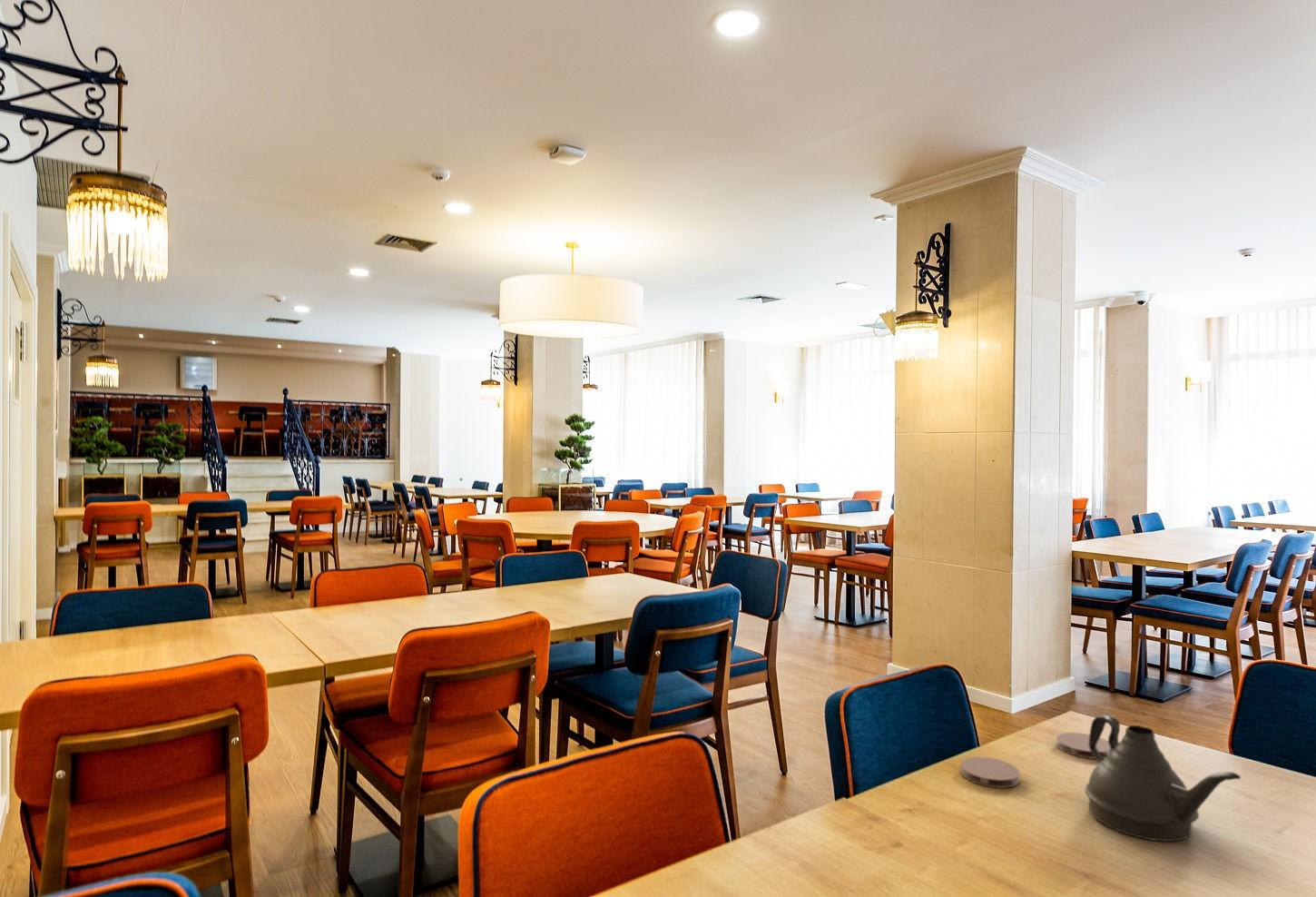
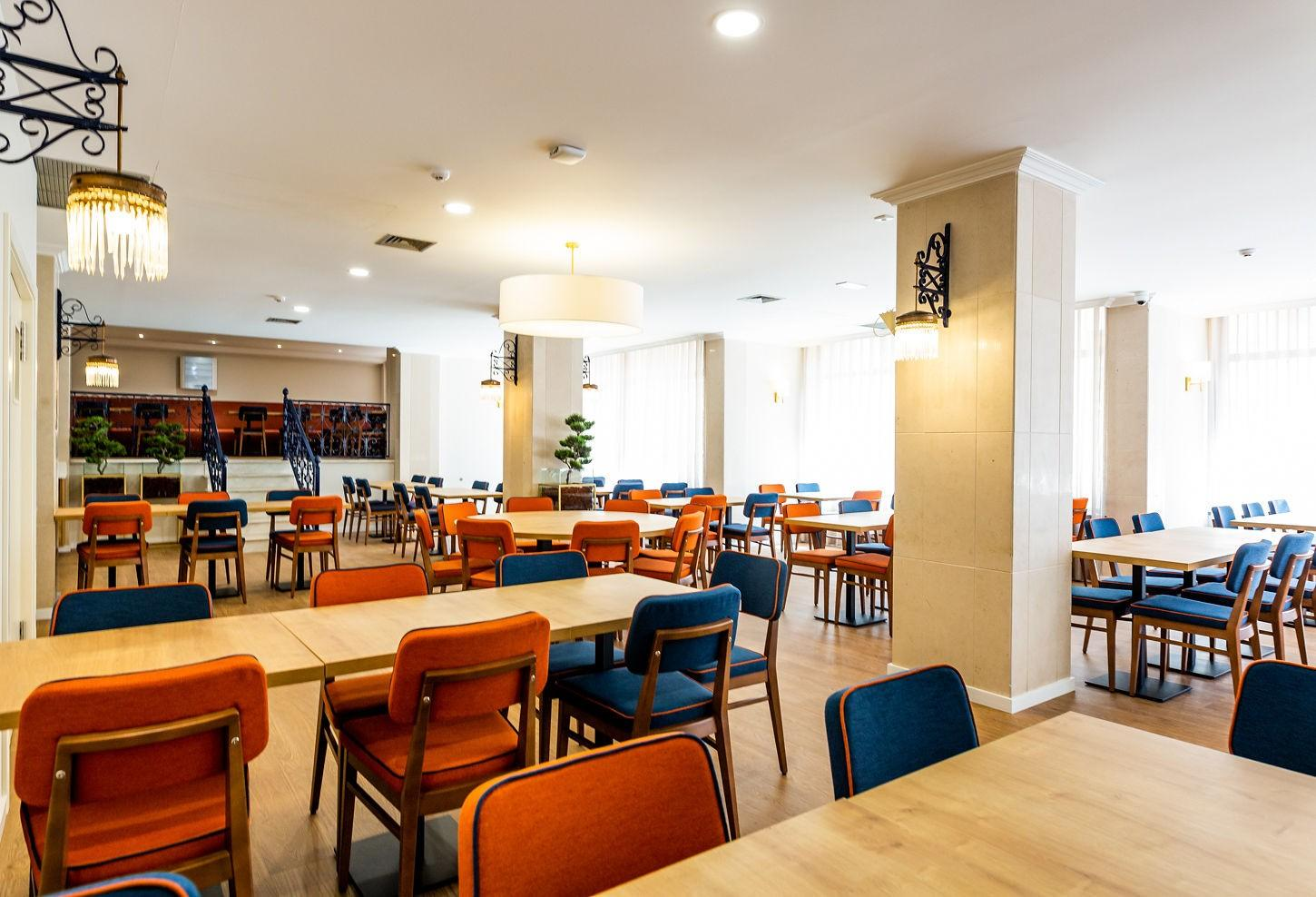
- coaster [959,756,1021,789]
- coaster [1056,732,1111,760]
- teapot [1085,714,1242,843]
